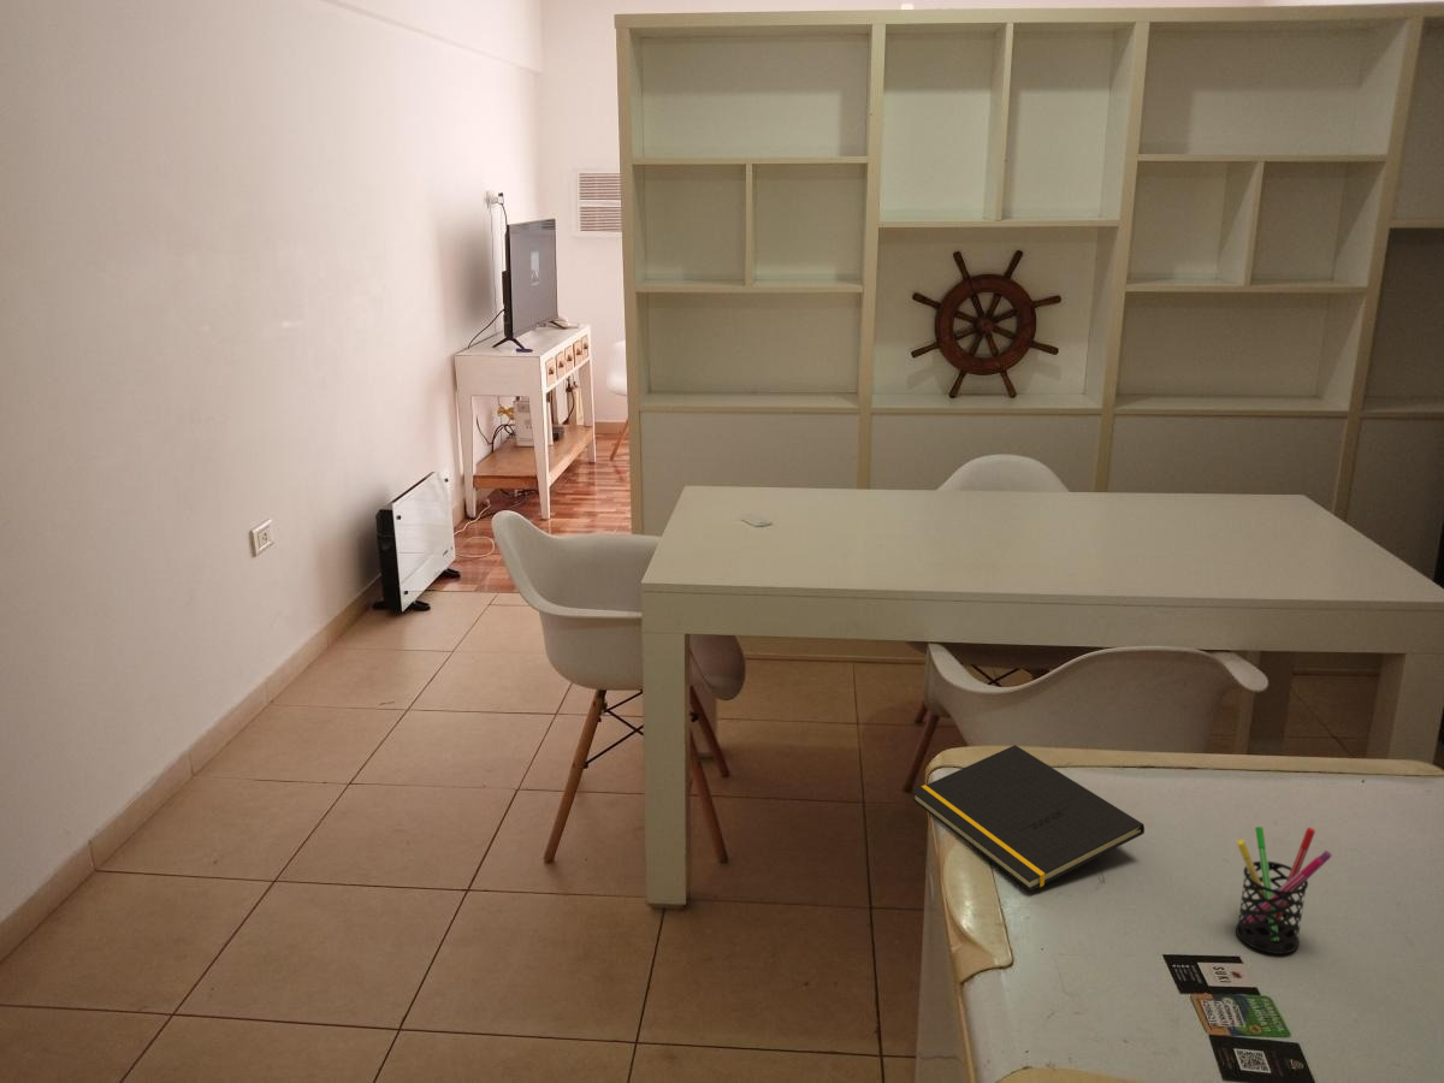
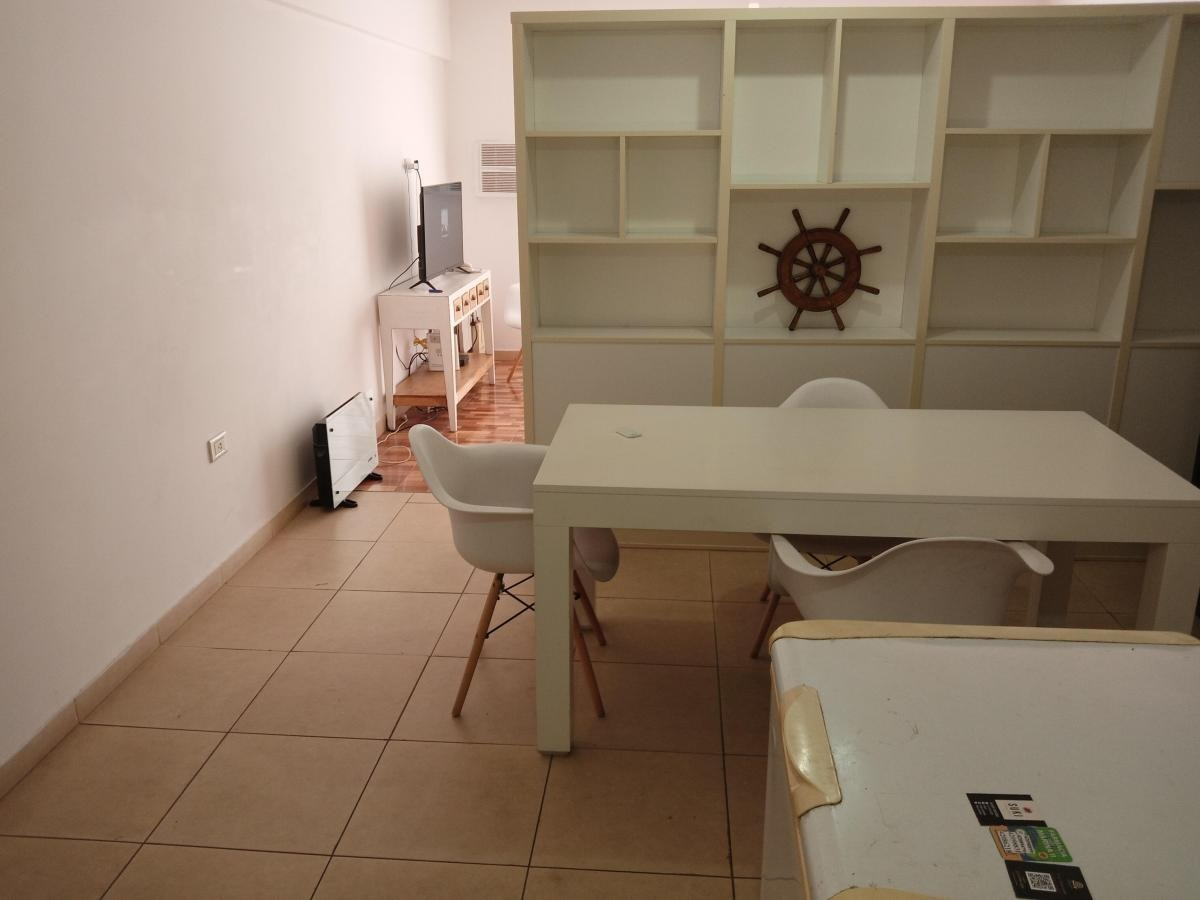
- notepad [911,744,1146,893]
- pen holder [1235,825,1333,955]
